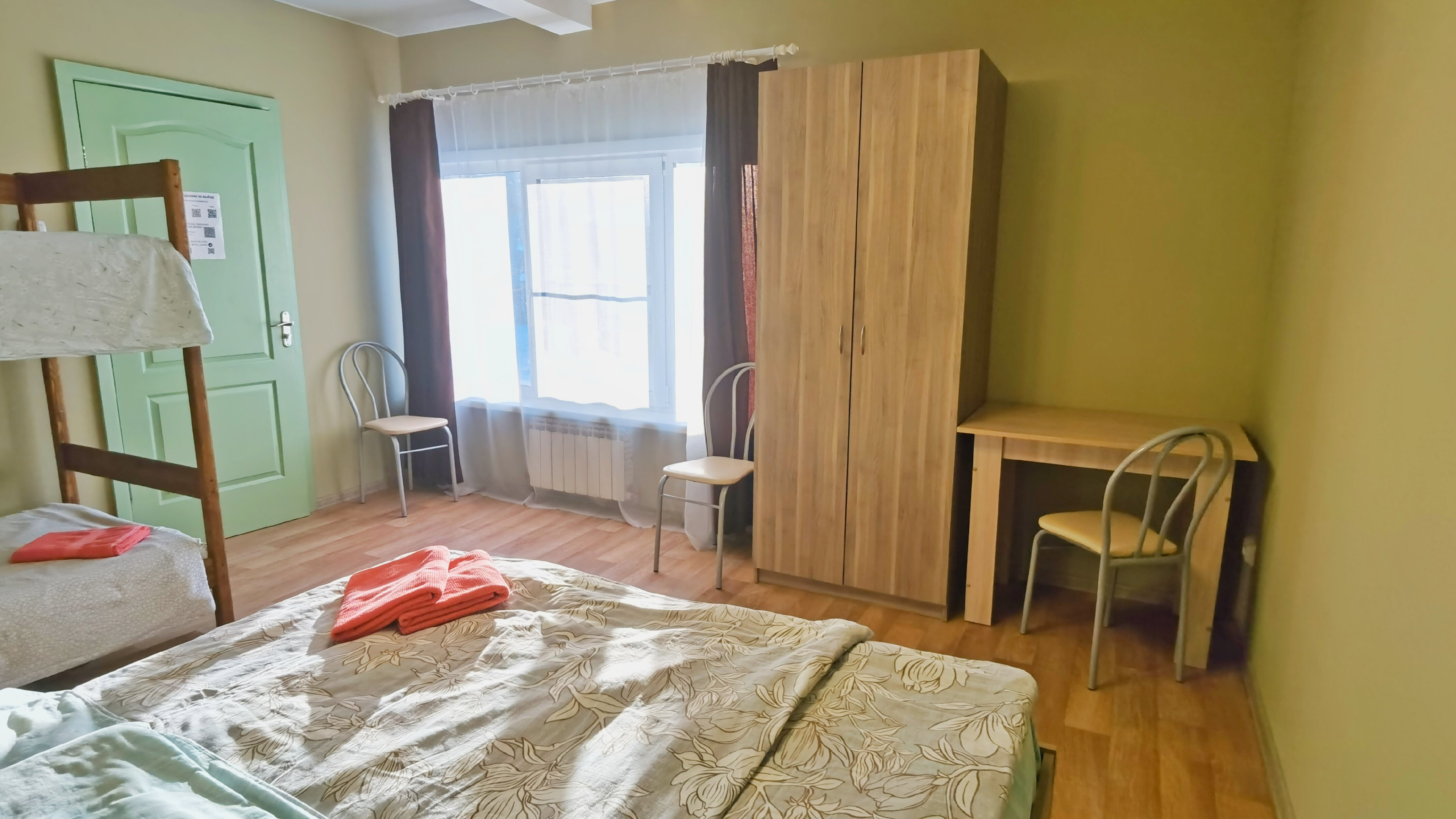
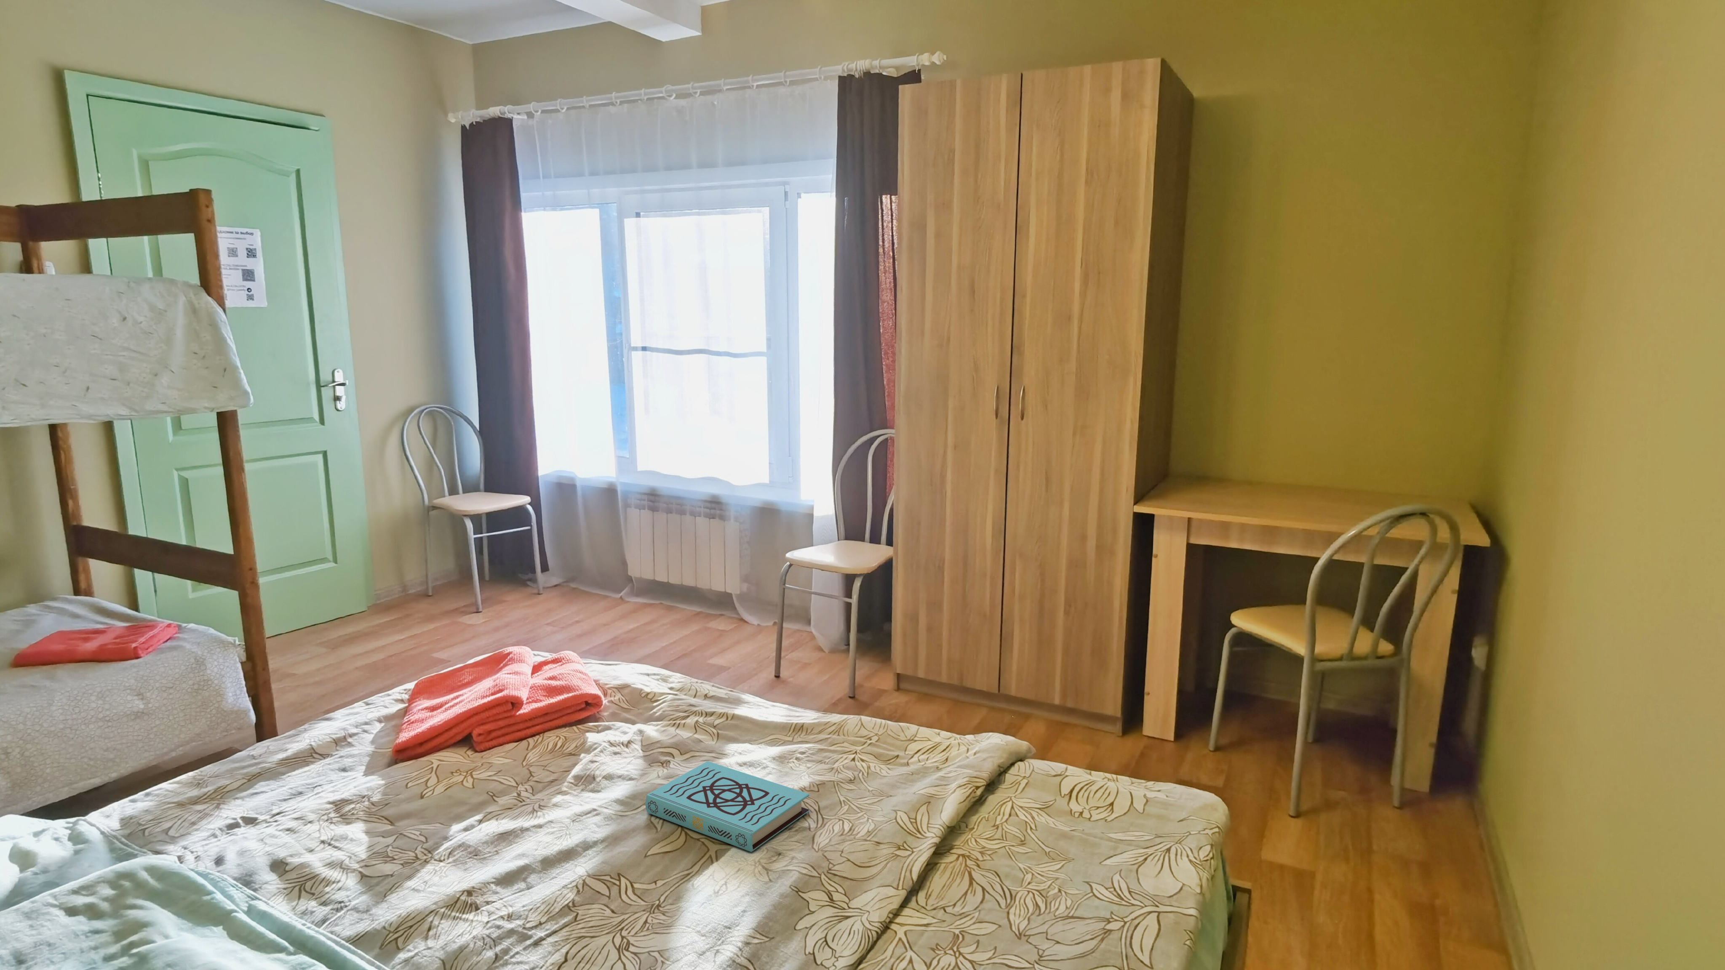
+ book [646,760,810,853]
